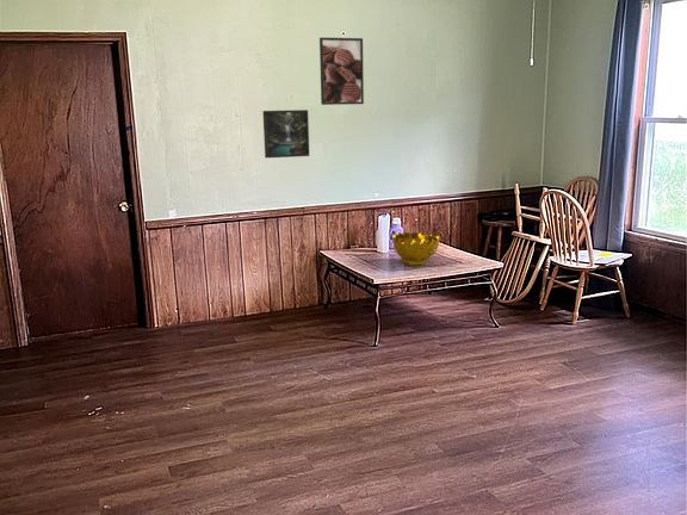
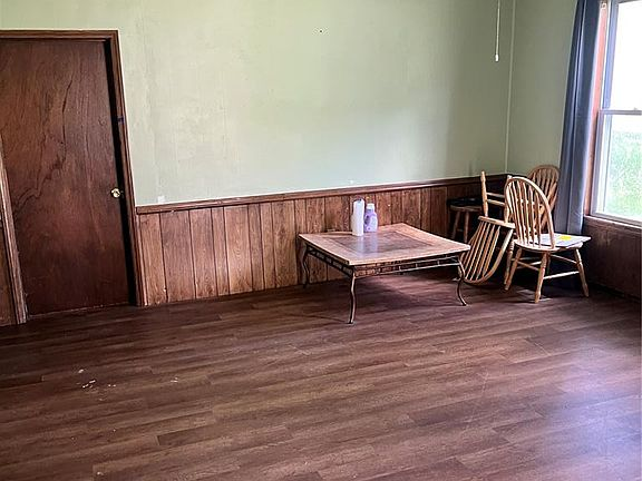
- decorative bowl [391,229,440,267]
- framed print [261,108,310,160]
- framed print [318,36,365,106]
